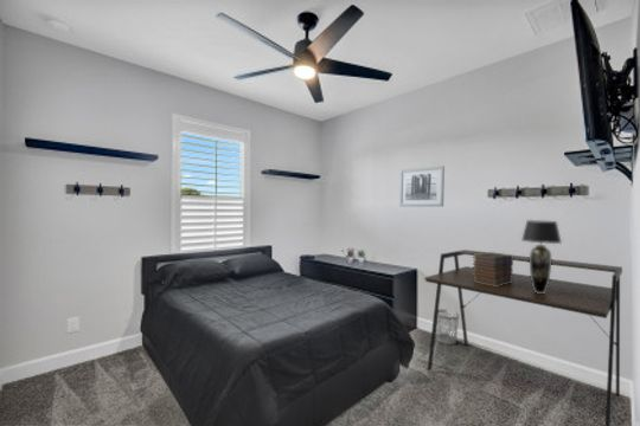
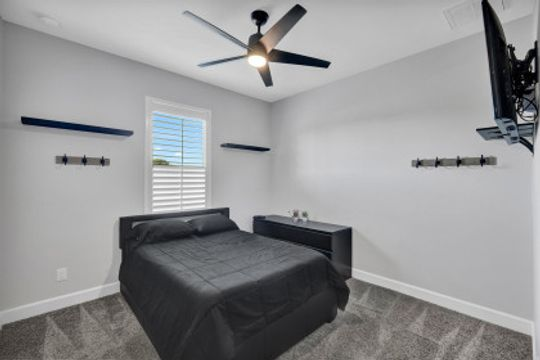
- book stack [472,251,514,286]
- table lamp [520,219,563,293]
- desk [423,248,623,426]
- wastebasket [435,308,460,346]
- wall art [398,164,446,207]
